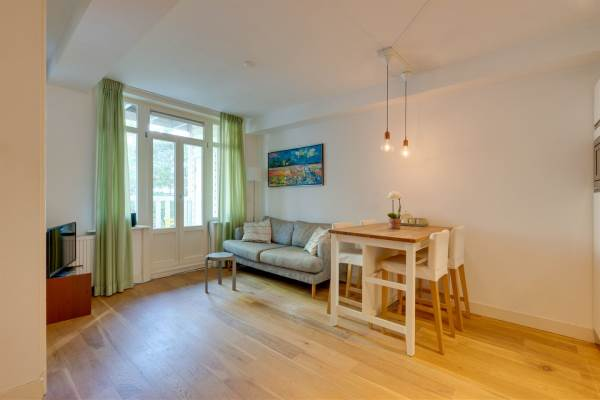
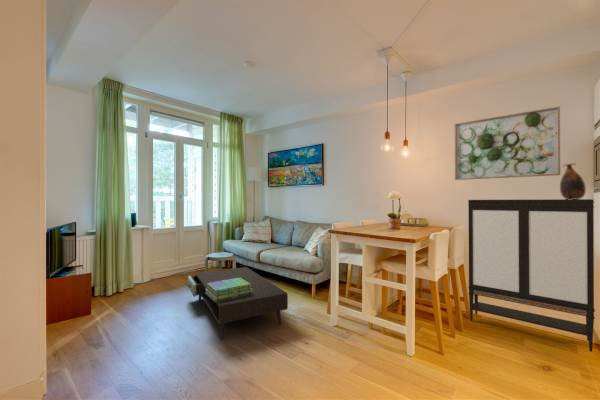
+ storage cabinet [467,198,596,353]
+ stack of books [205,278,252,301]
+ coffee table [187,266,289,340]
+ wall art [454,105,561,181]
+ vase [559,162,587,200]
